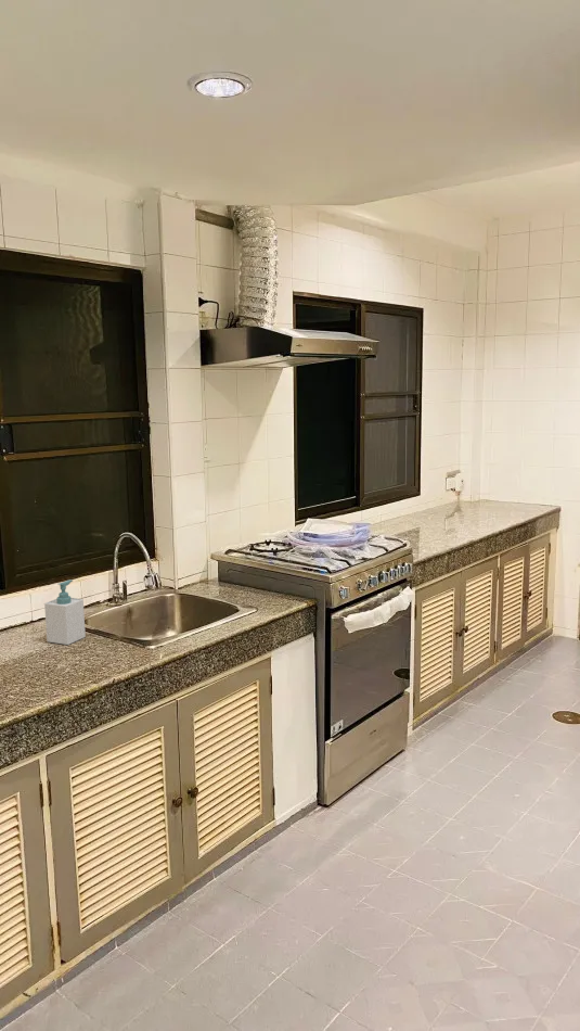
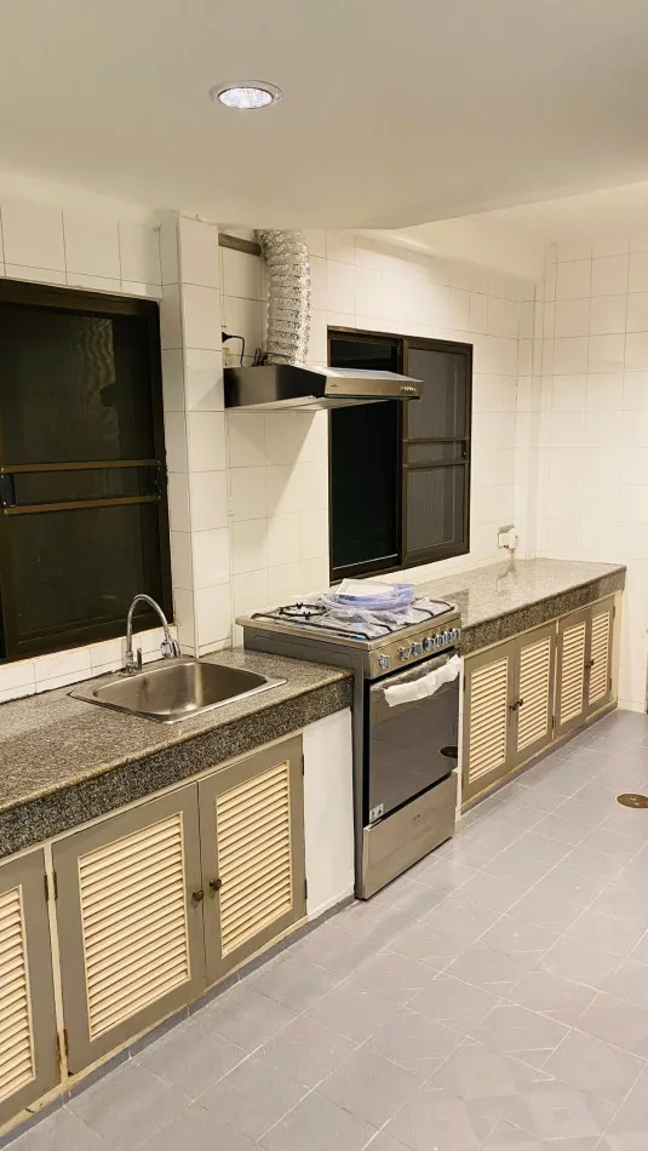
- soap bottle [43,578,87,646]
